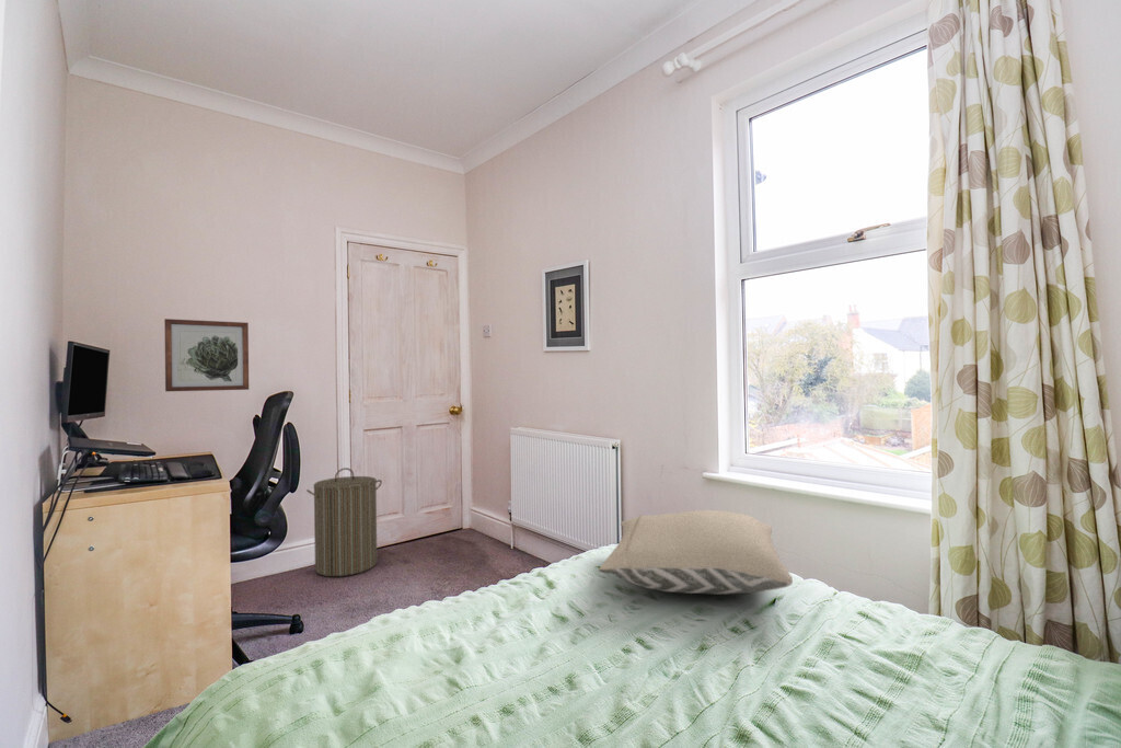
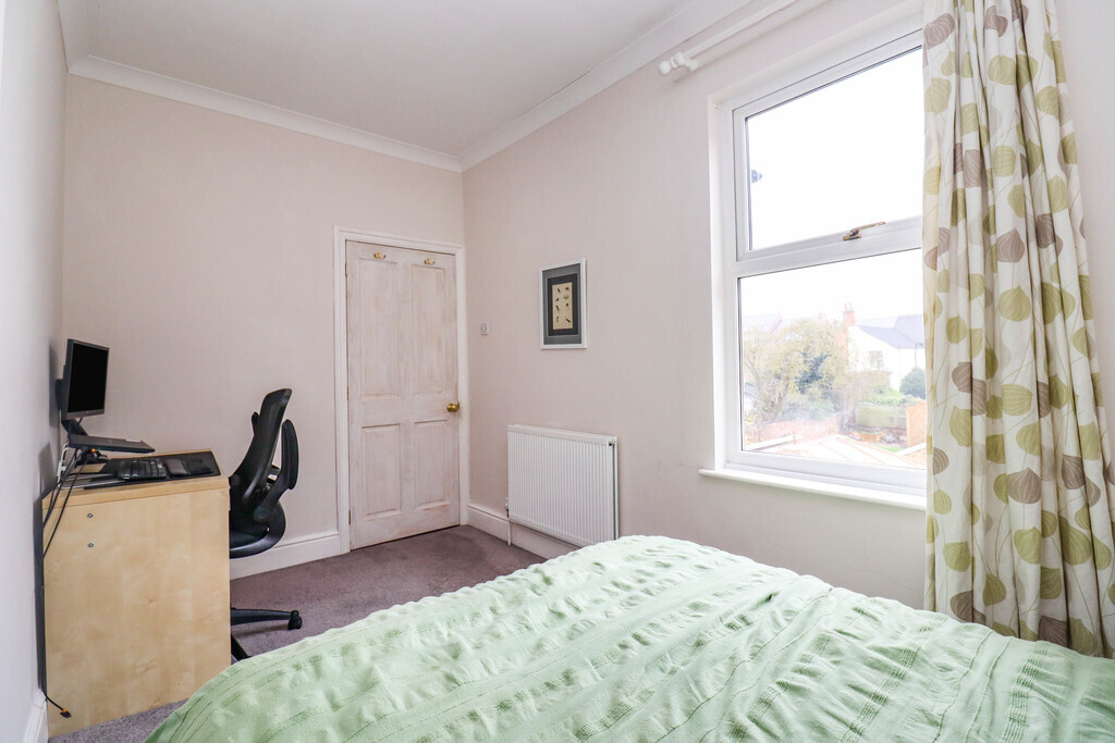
- laundry hamper [305,467,383,577]
- wall art [163,318,250,392]
- pillow [598,509,794,595]
